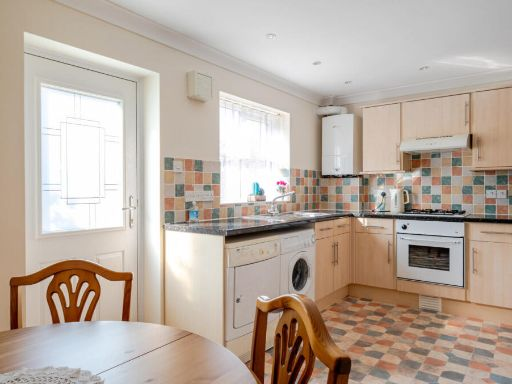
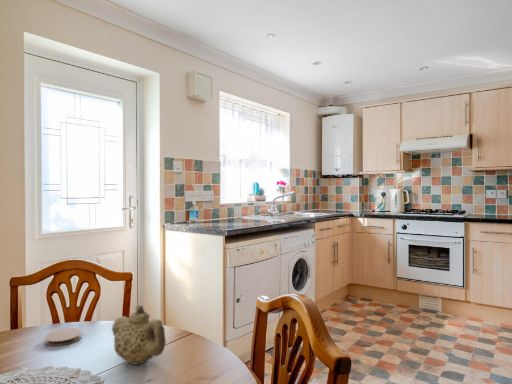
+ teapot [111,304,167,366]
+ coaster [44,327,82,347]
